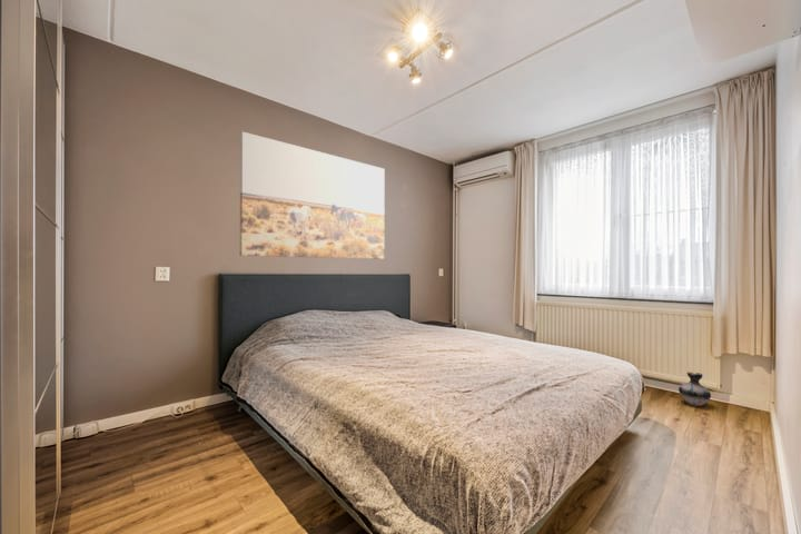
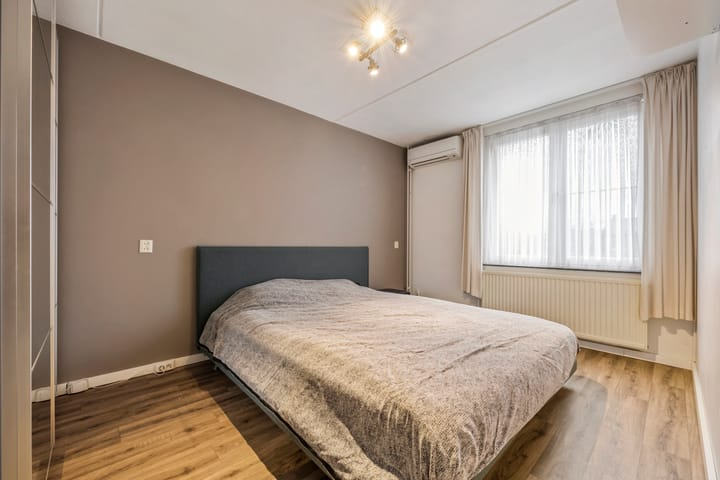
- wall art [239,130,386,260]
- ceramic jug [678,370,712,407]
